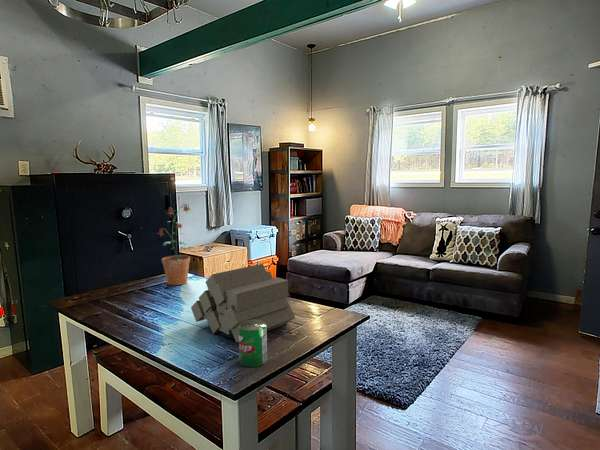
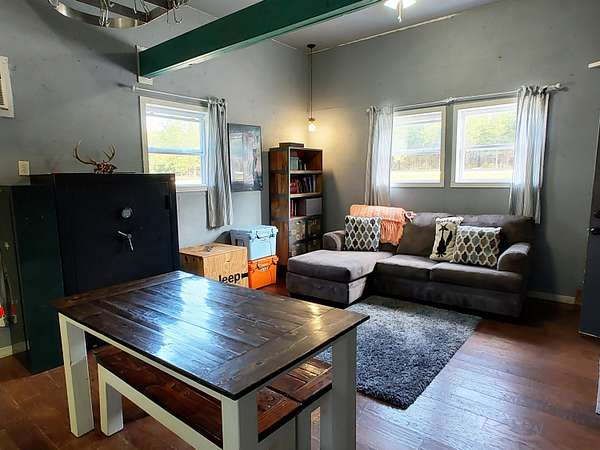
- log pile [190,263,296,343]
- can [238,320,268,368]
- potted plant [156,203,191,286]
